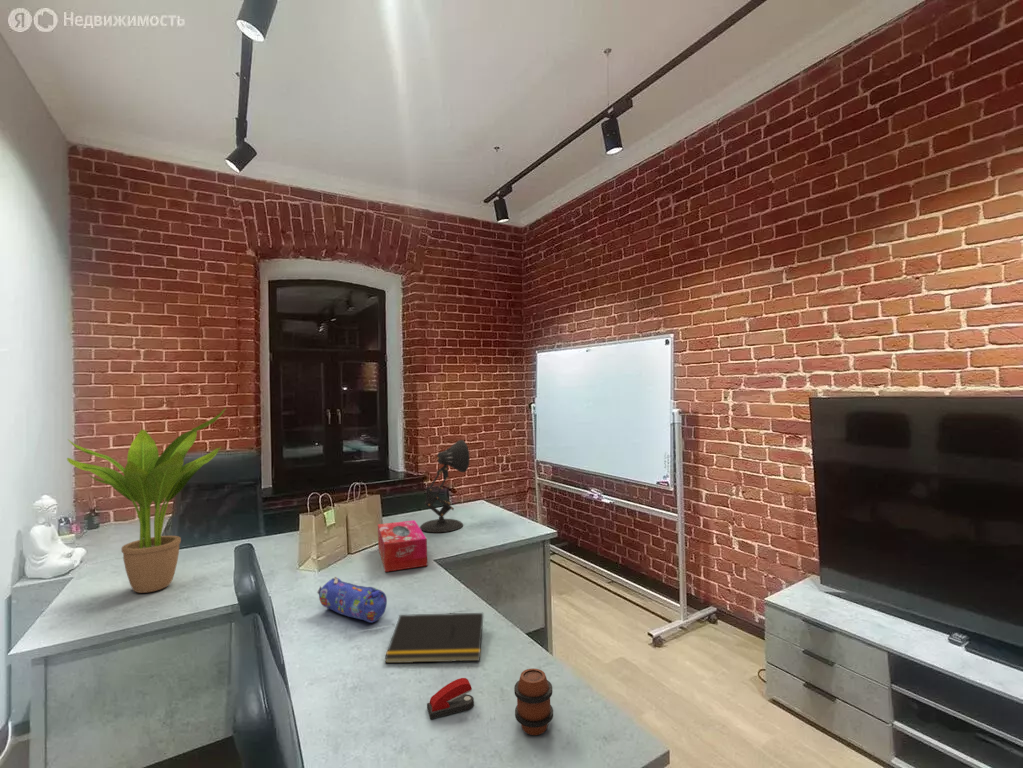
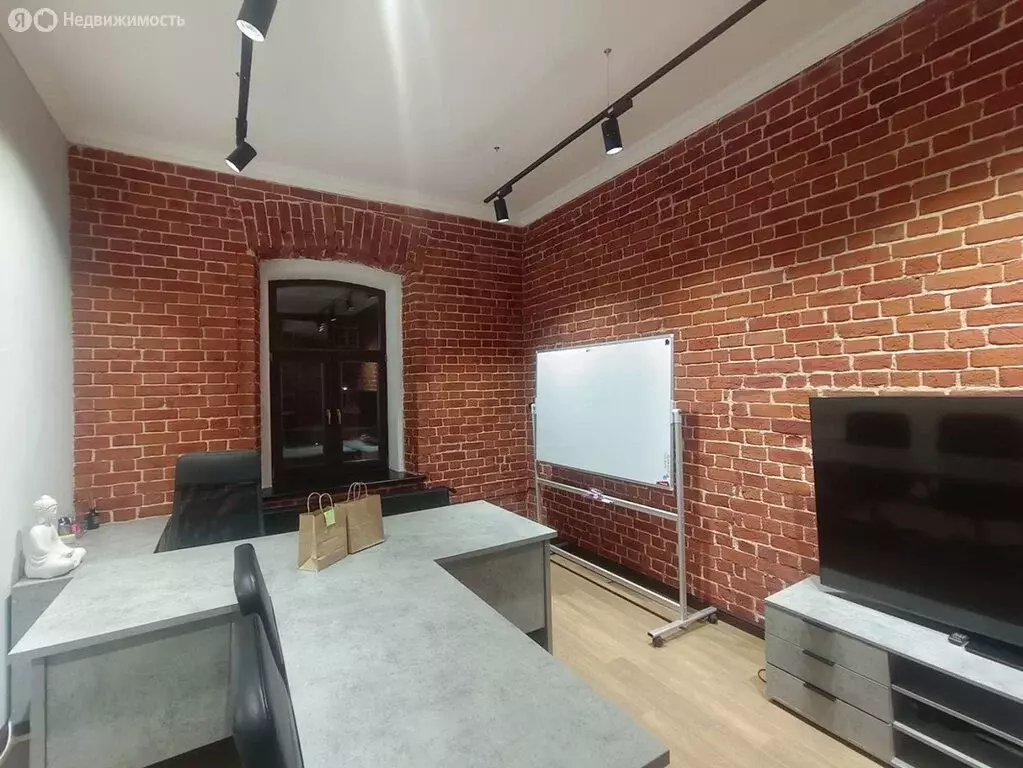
- pencil case [316,576,388,624]
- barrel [513,667,554,736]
- stapler [426,677,475,720]
- notepad [384,612,484,664]
- potted plant [66,407,227,594]
- desk lamp [419,439,471,533]
- tissue box [377,519,428,573]
